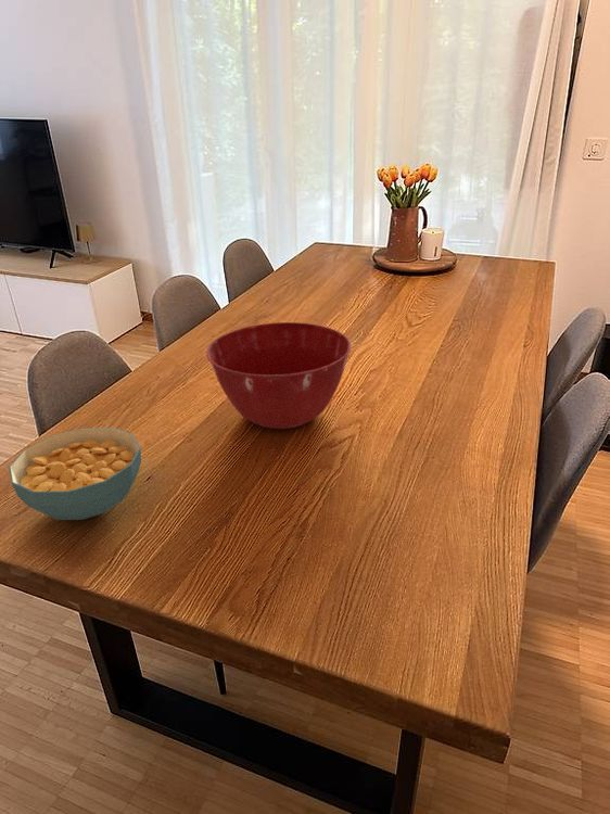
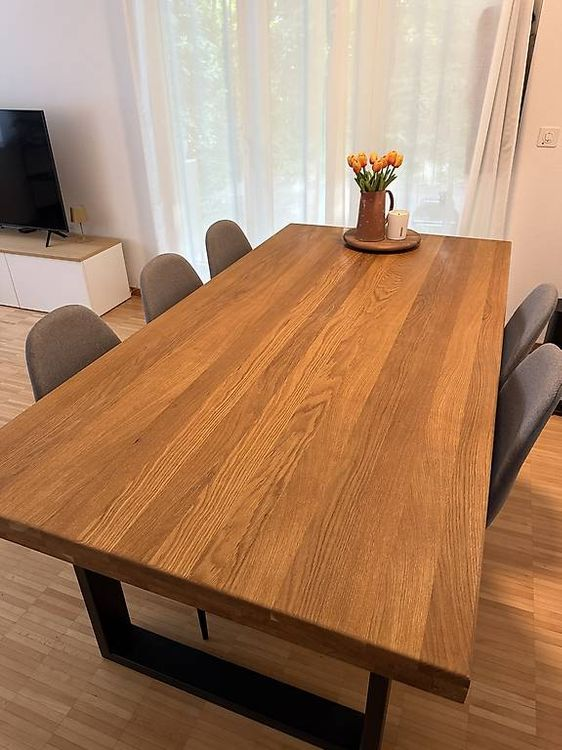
- mixing bowl [205,321,352,430]
- cereal bowl [8,427,142,521]
